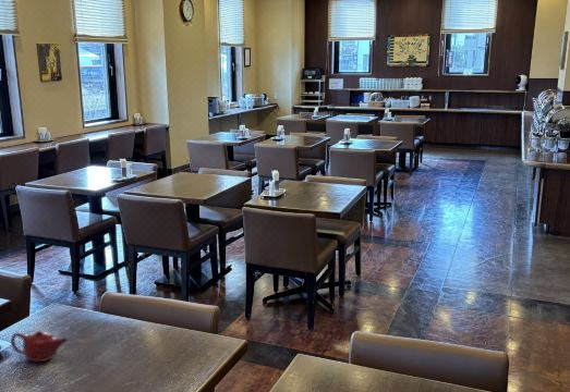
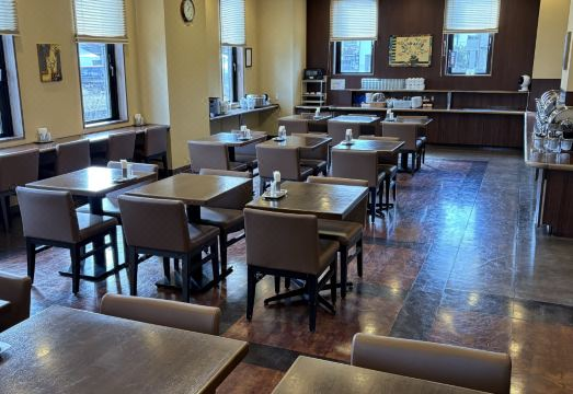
- teapot [10,330,69,363]
